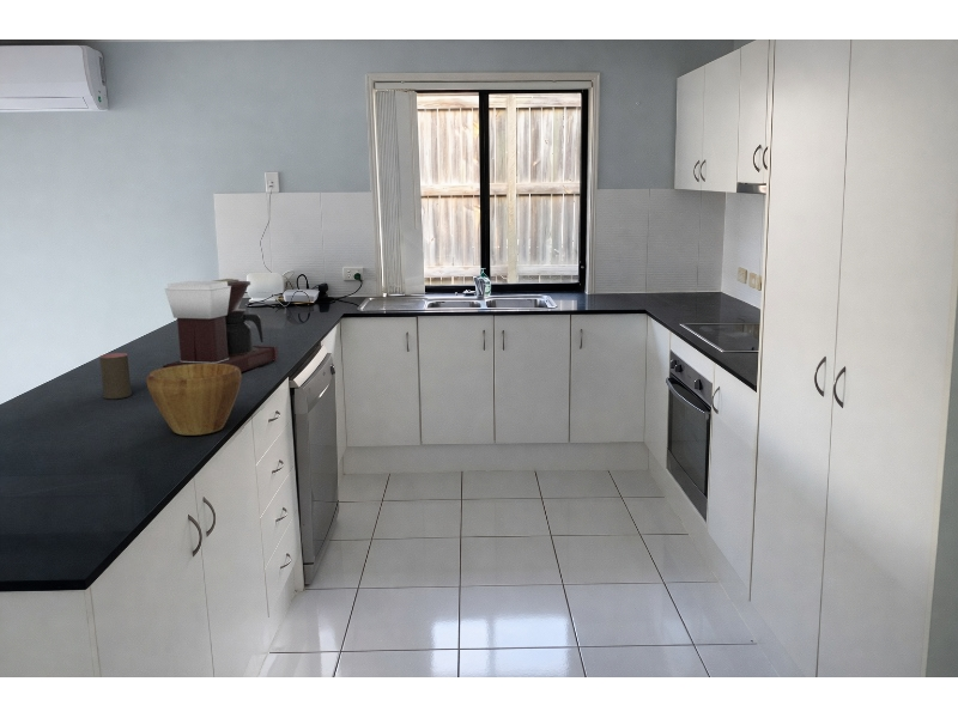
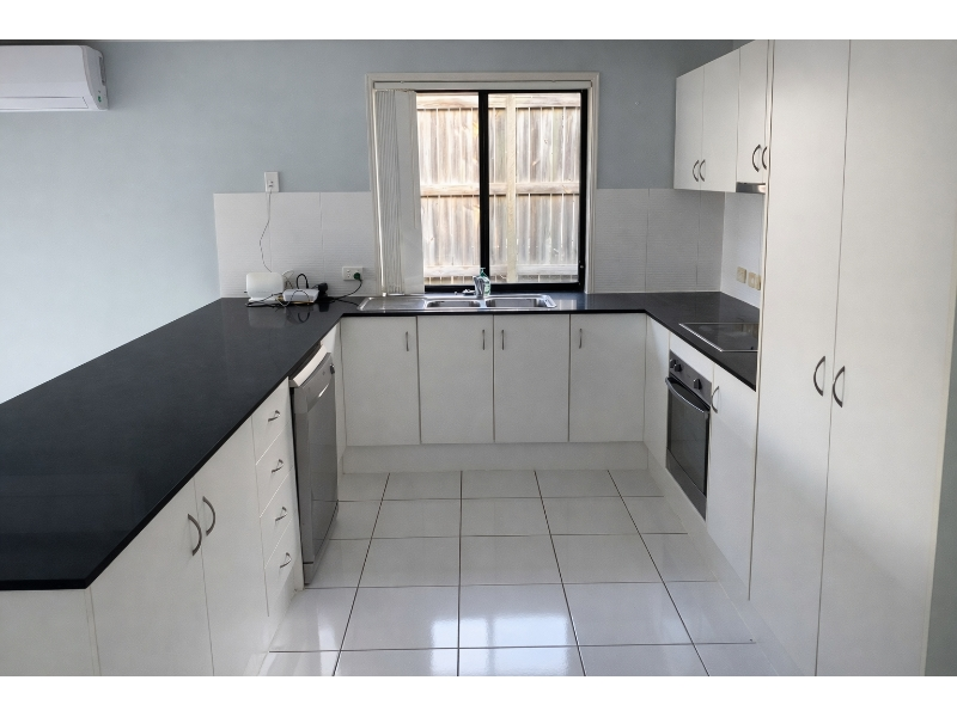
- coffee maker [162,278,279,373]
- cup [98,352,133,400]
- bowl [146,364,243,437]
